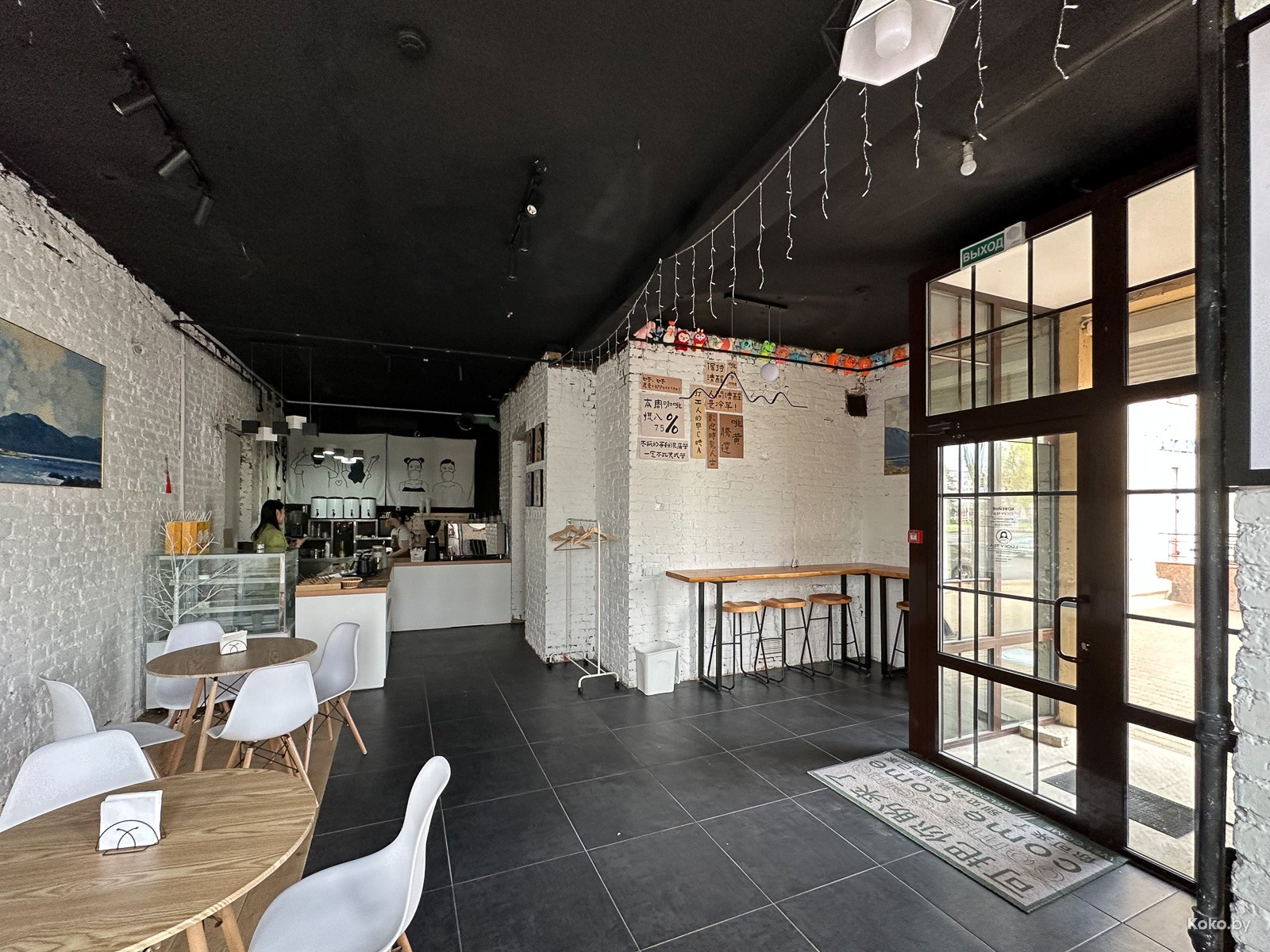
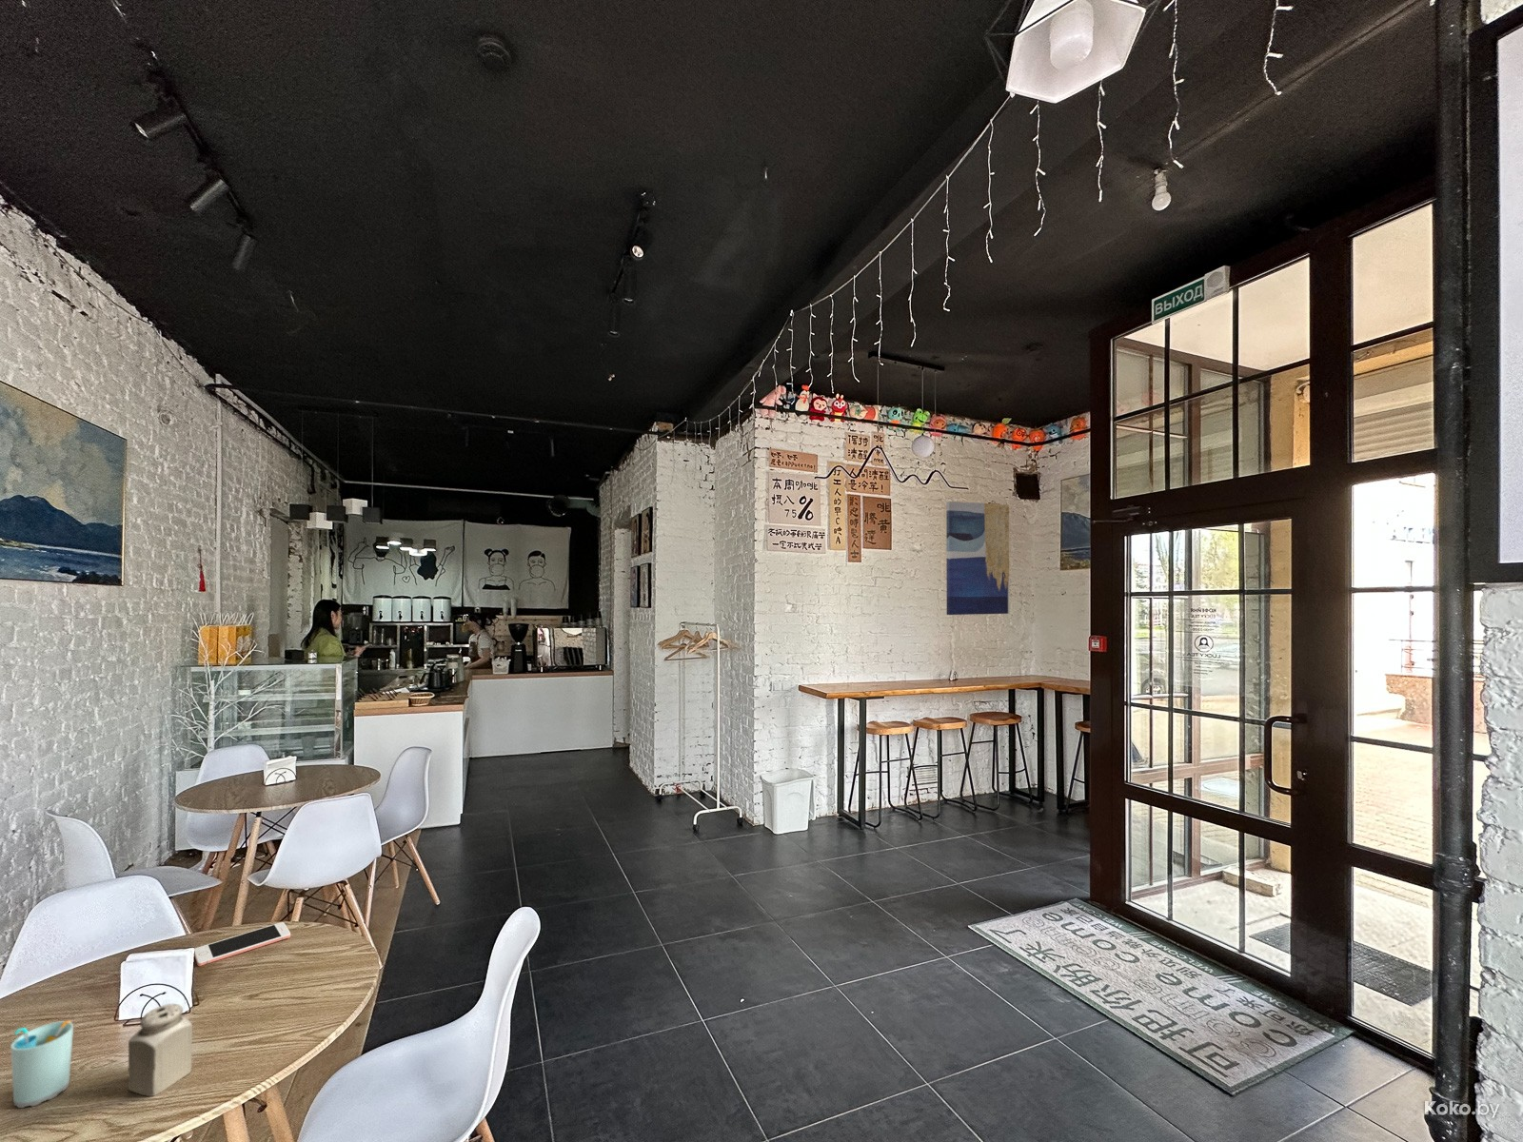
+ cup [10,1020,74,1108]
+ cell phone [193,921,291,967]
+ wall art [945,500,1010,615]
+ salt shaker [127,1003,193,1098]
